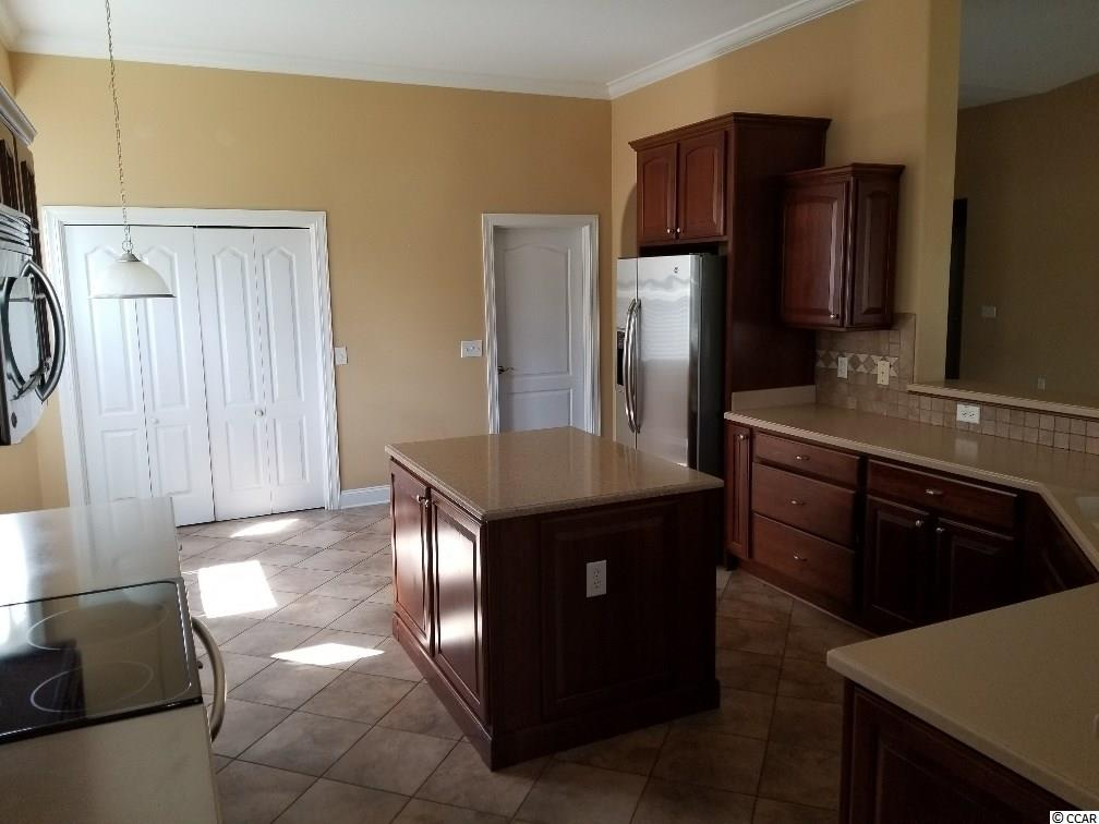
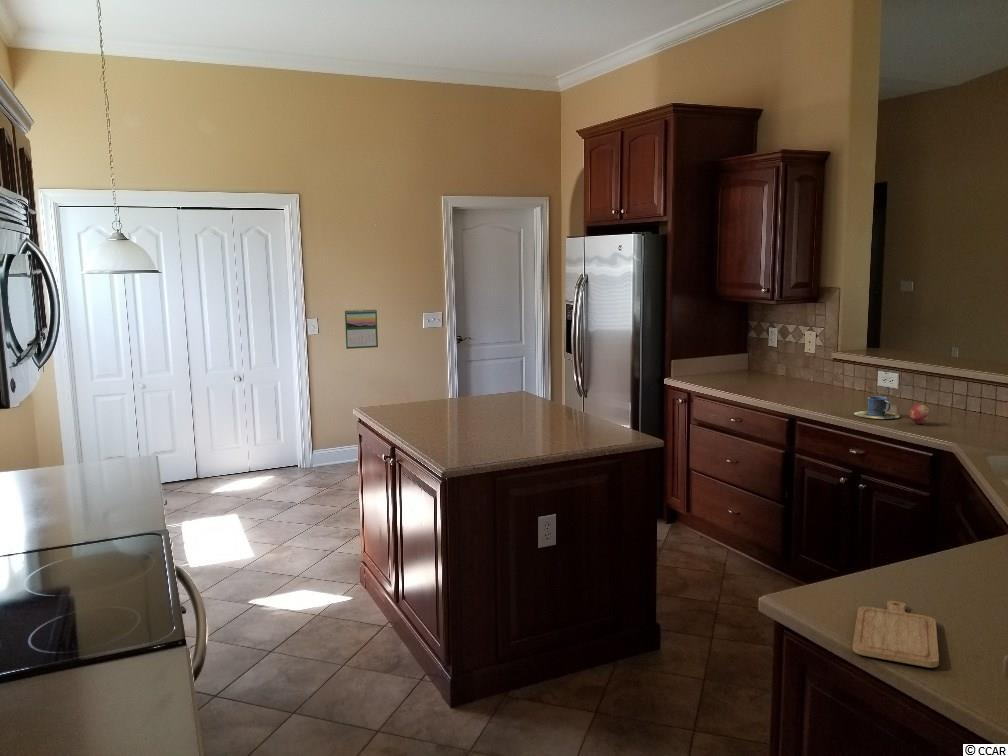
+ fruit [908,404,930,425]
+ cup [853,396,901,420]
+ chopping board [852,600,940,669]
+ calendar [344,308,379,350]
